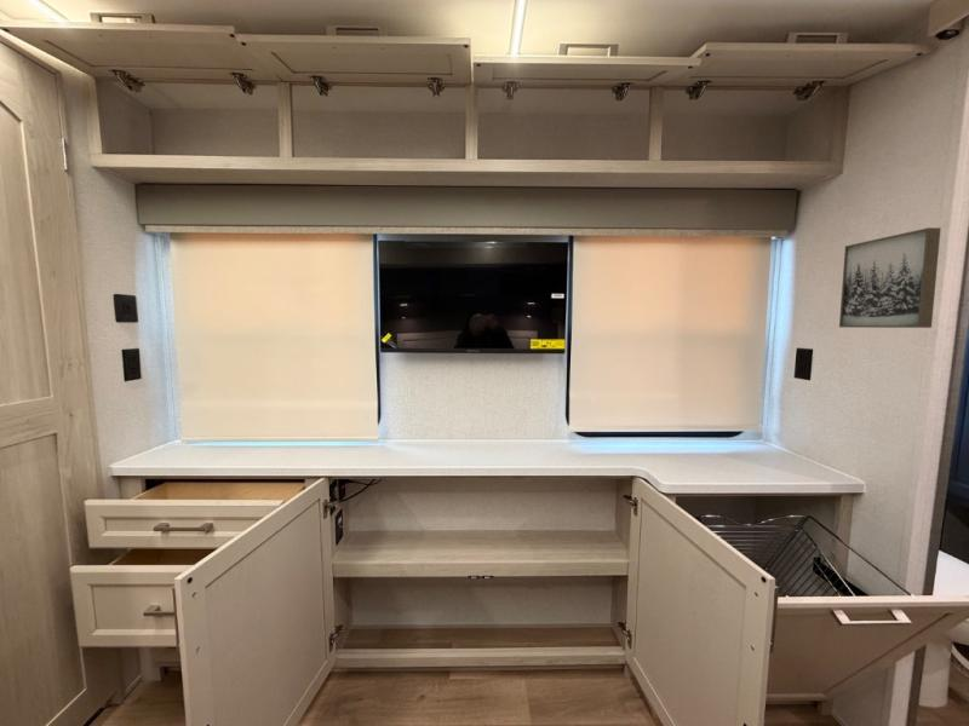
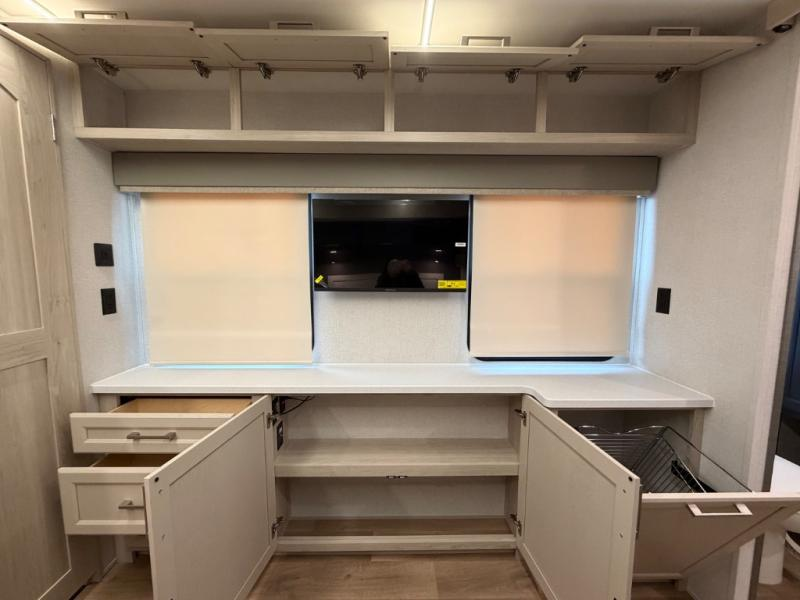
- wall art [838,226,942,329]
